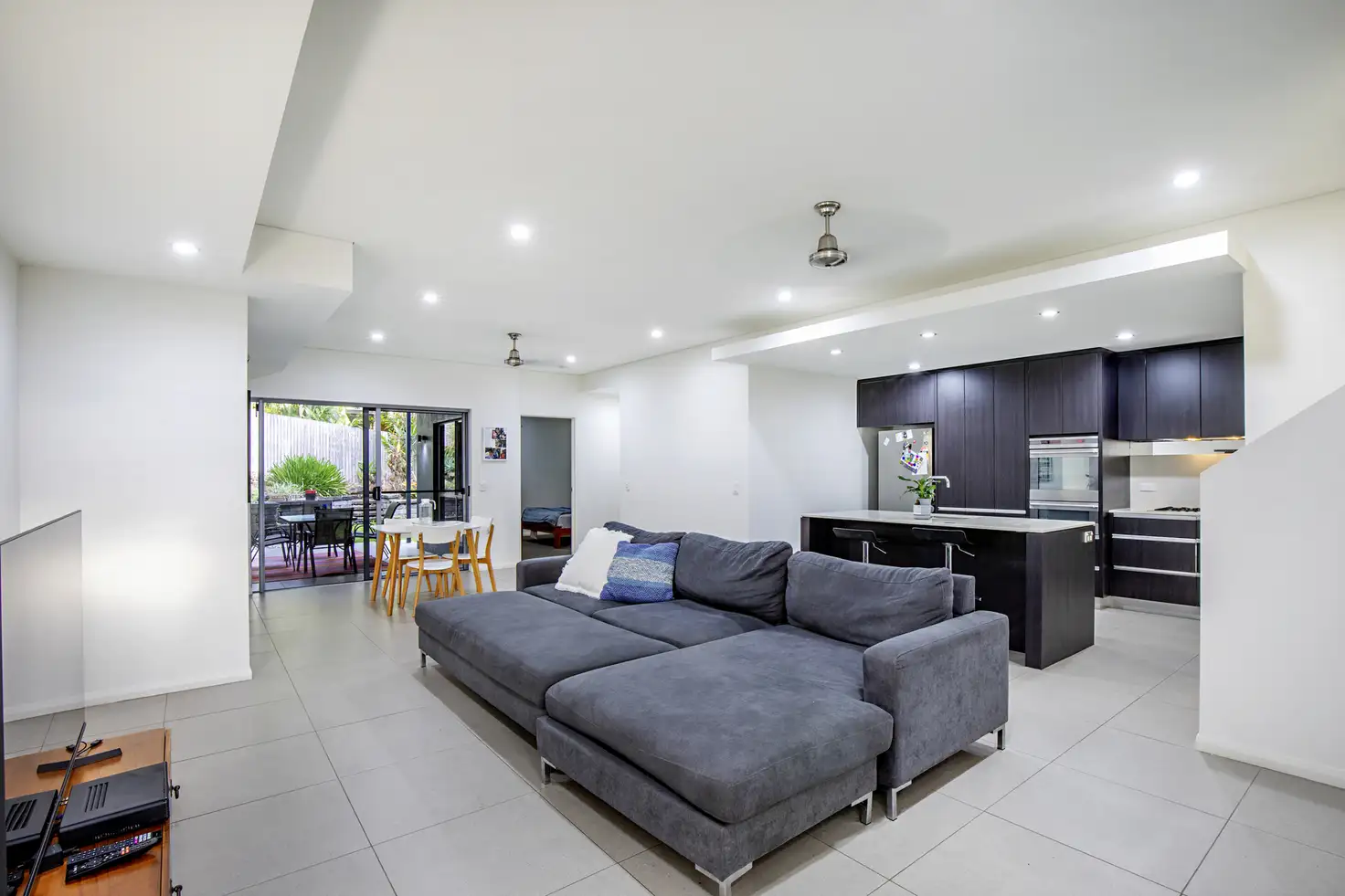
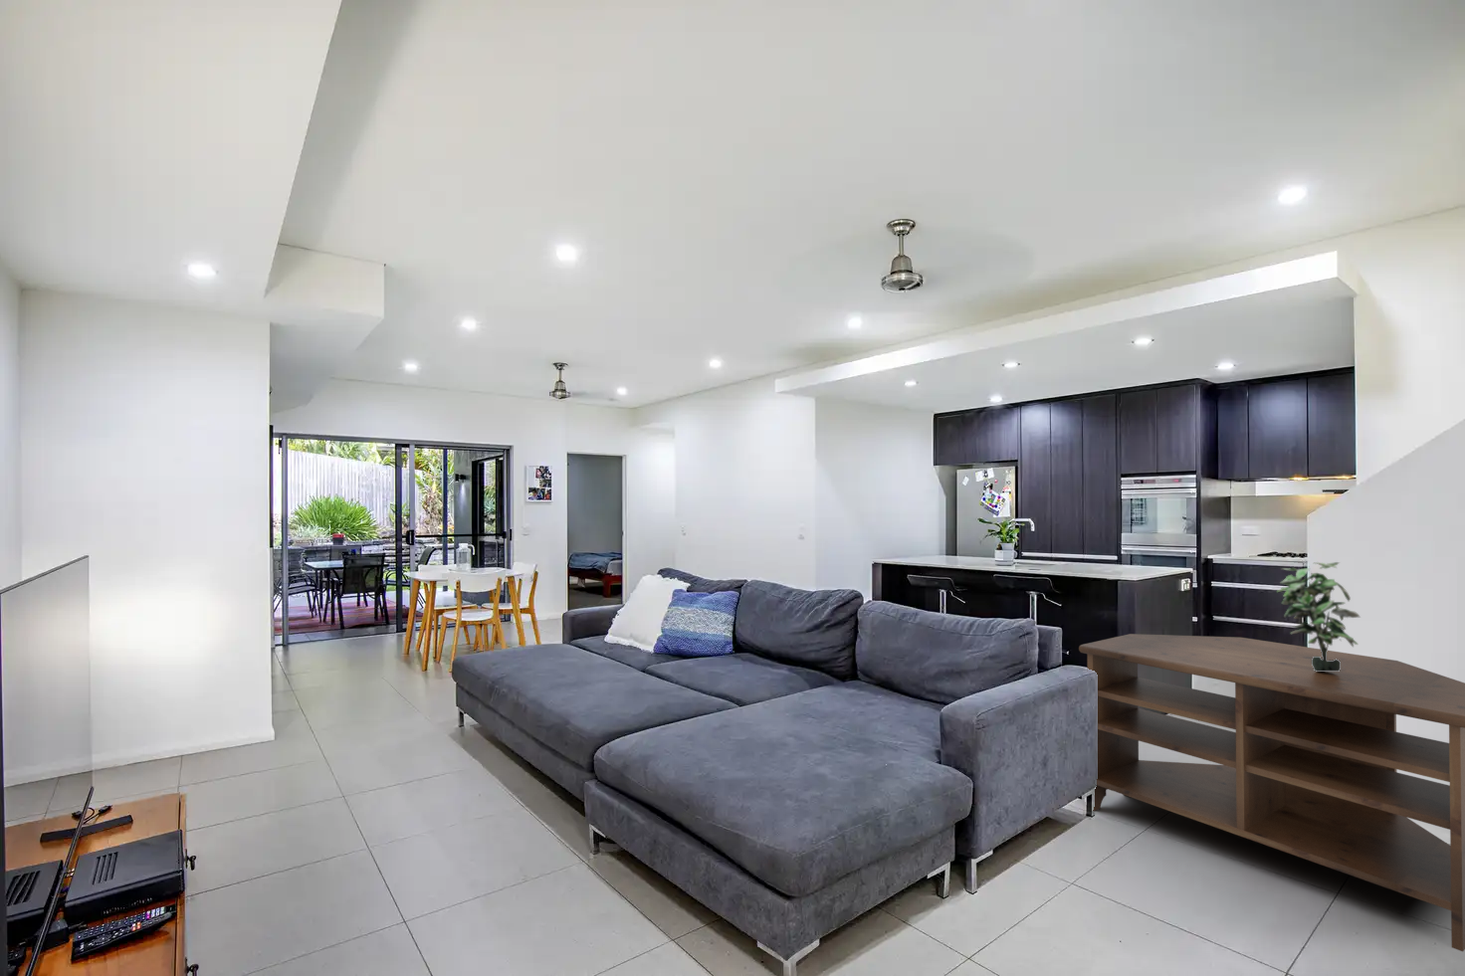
+ tv stand [1078,633,1465,952]
+ potted plant [1275,561,1362,672]
